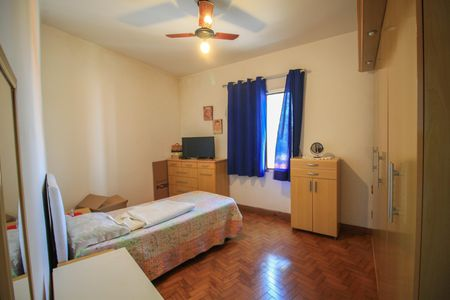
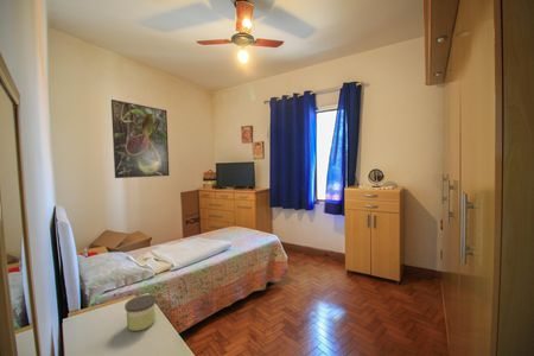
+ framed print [110,98,170,179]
+ candle [123,293,157,332]
